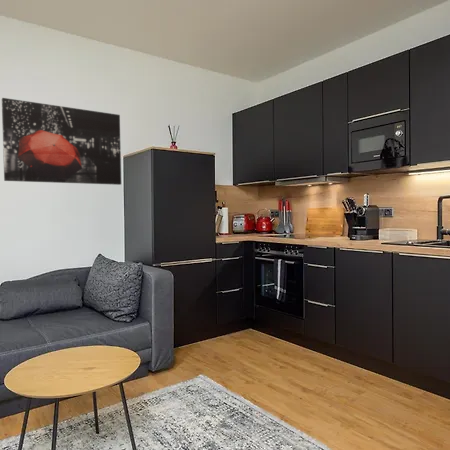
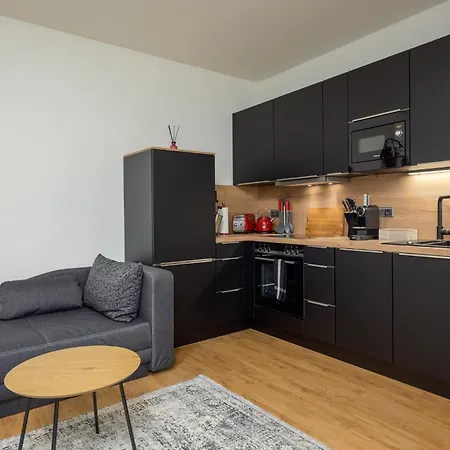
- wall art [1,97,122,186]
